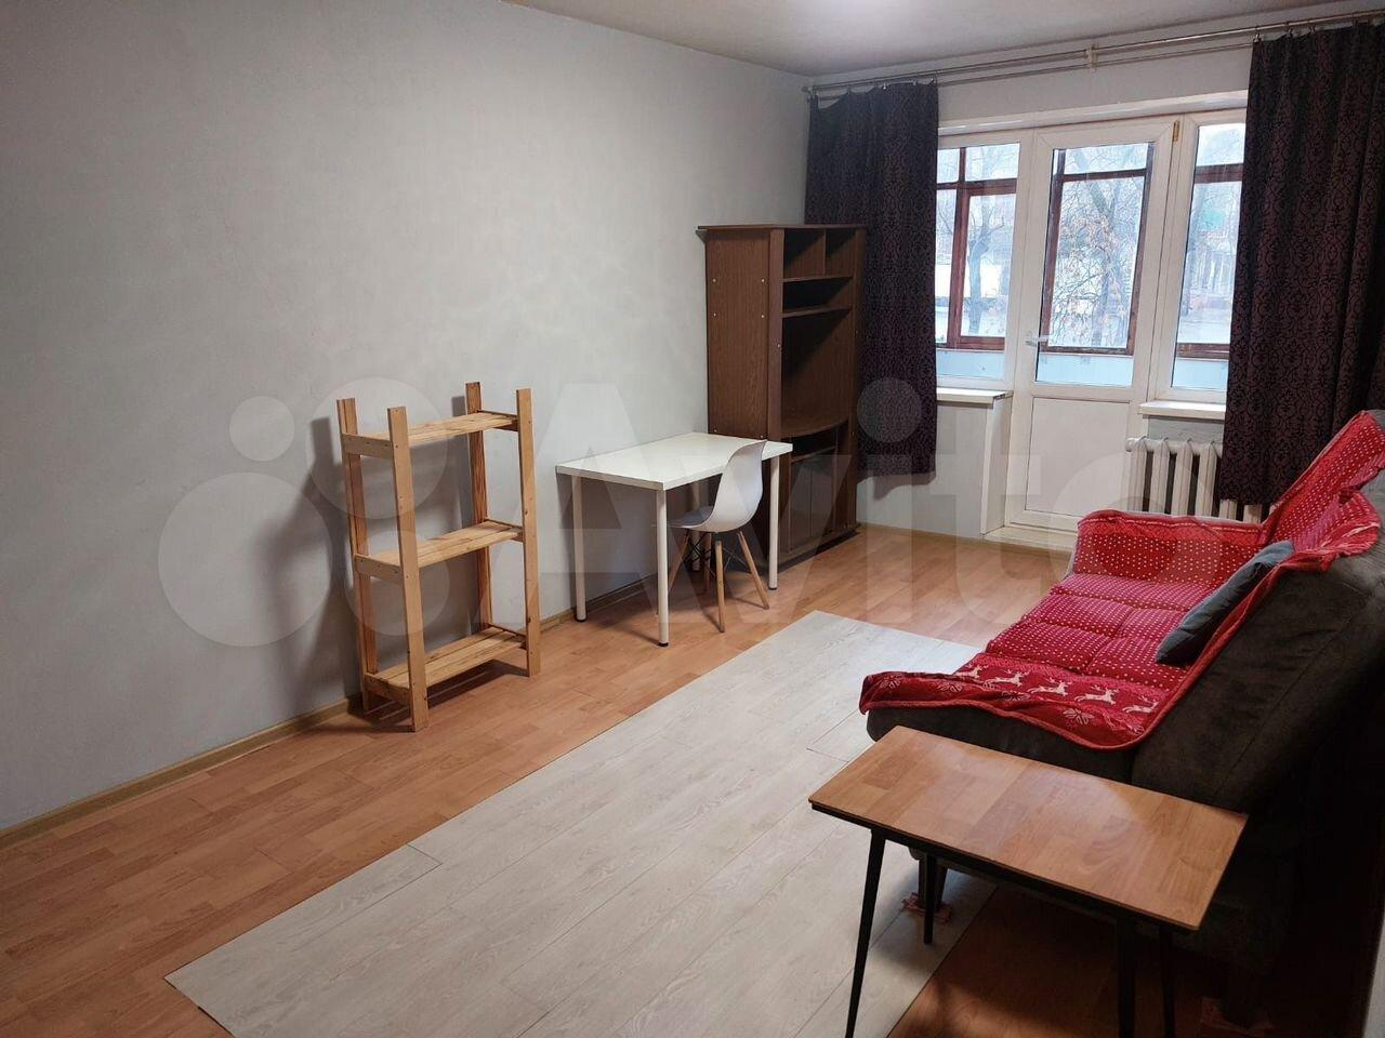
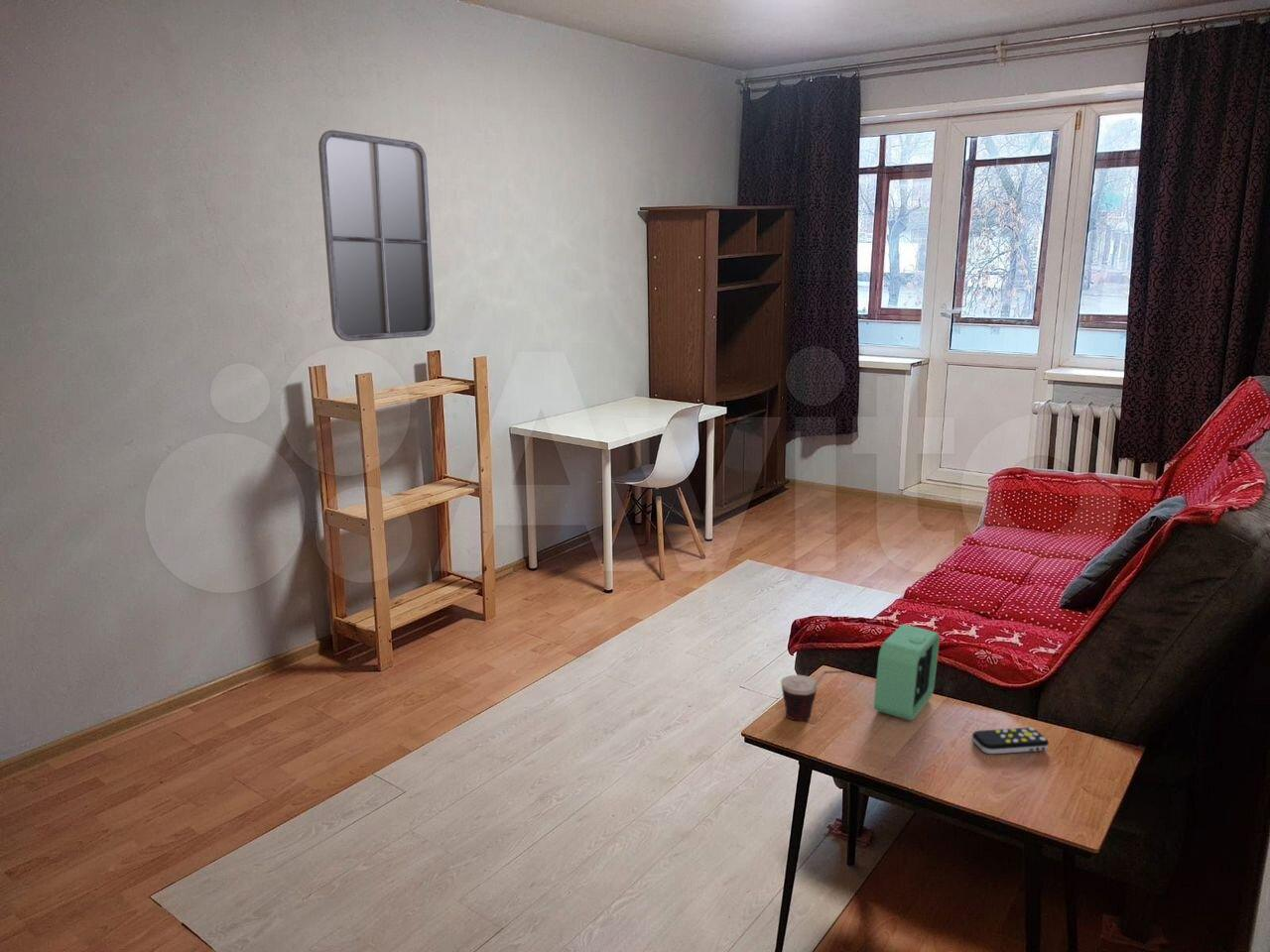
+ remote control [971,727,1050,755]
+ home mirror [318,129,437,342]
+ alarm clock [873,624,941,722]
+ cup [780,669,847,722]
